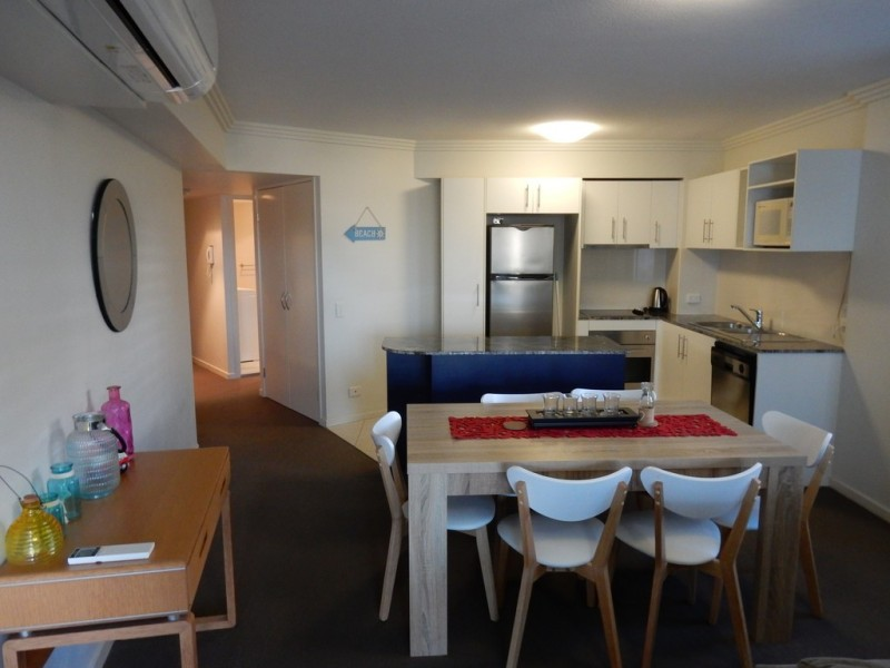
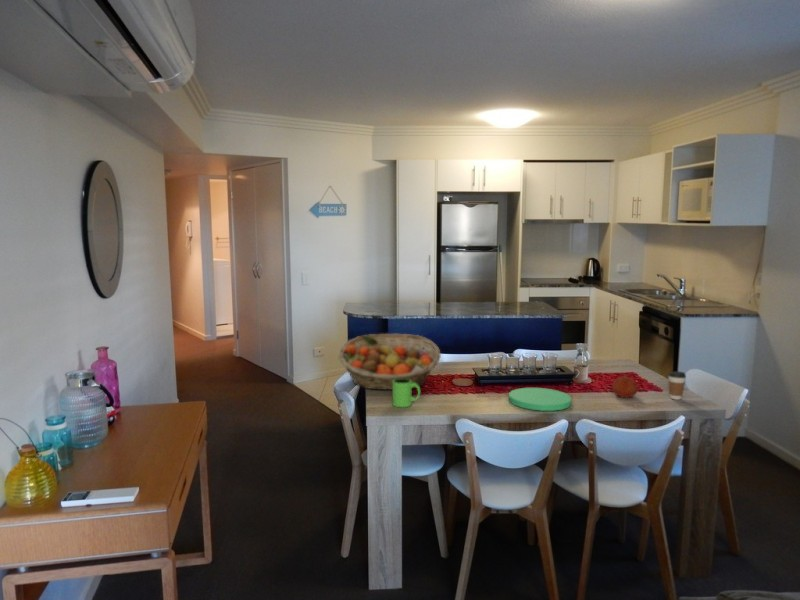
+ coffee cup [667,370,687,401]
+ fruit [612,375,638,399]
+ plate [508,387,572,412]
+ mug [392,379,422,408]
+ fruit basket [338,333,442,391]
